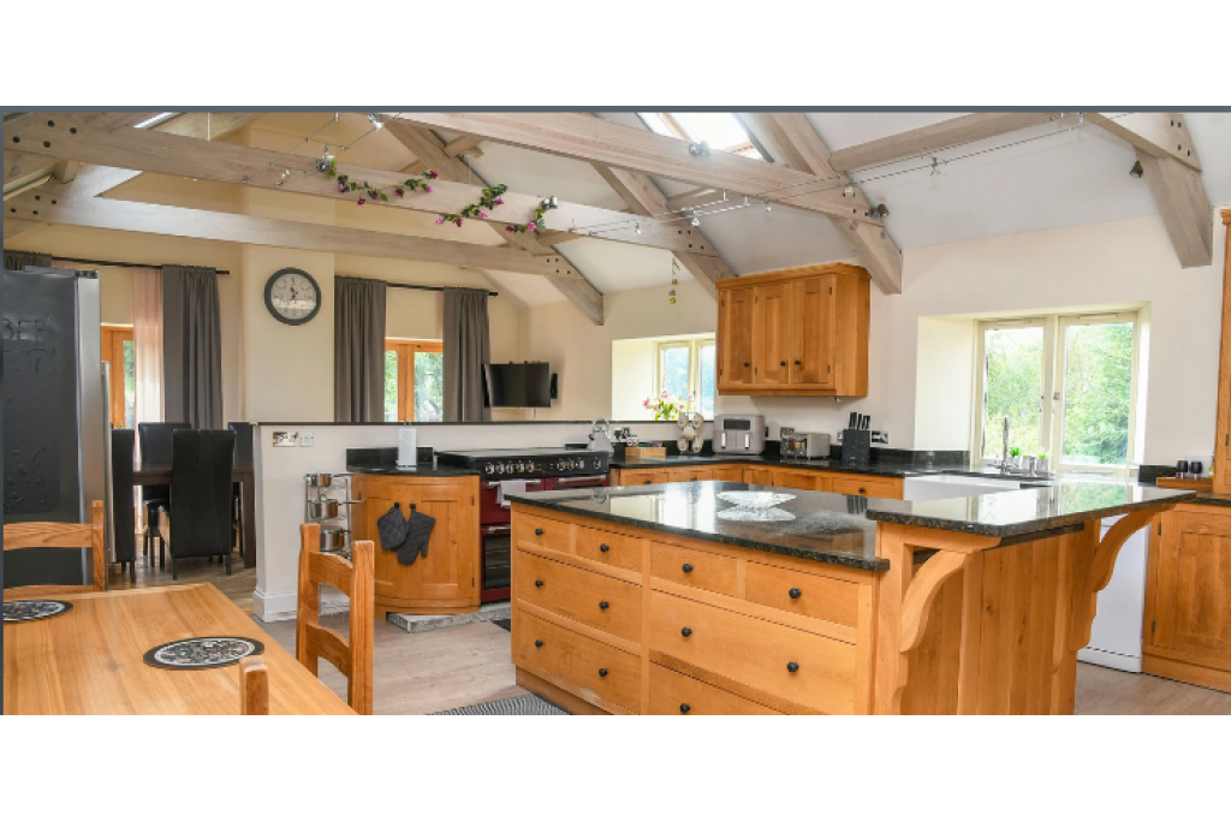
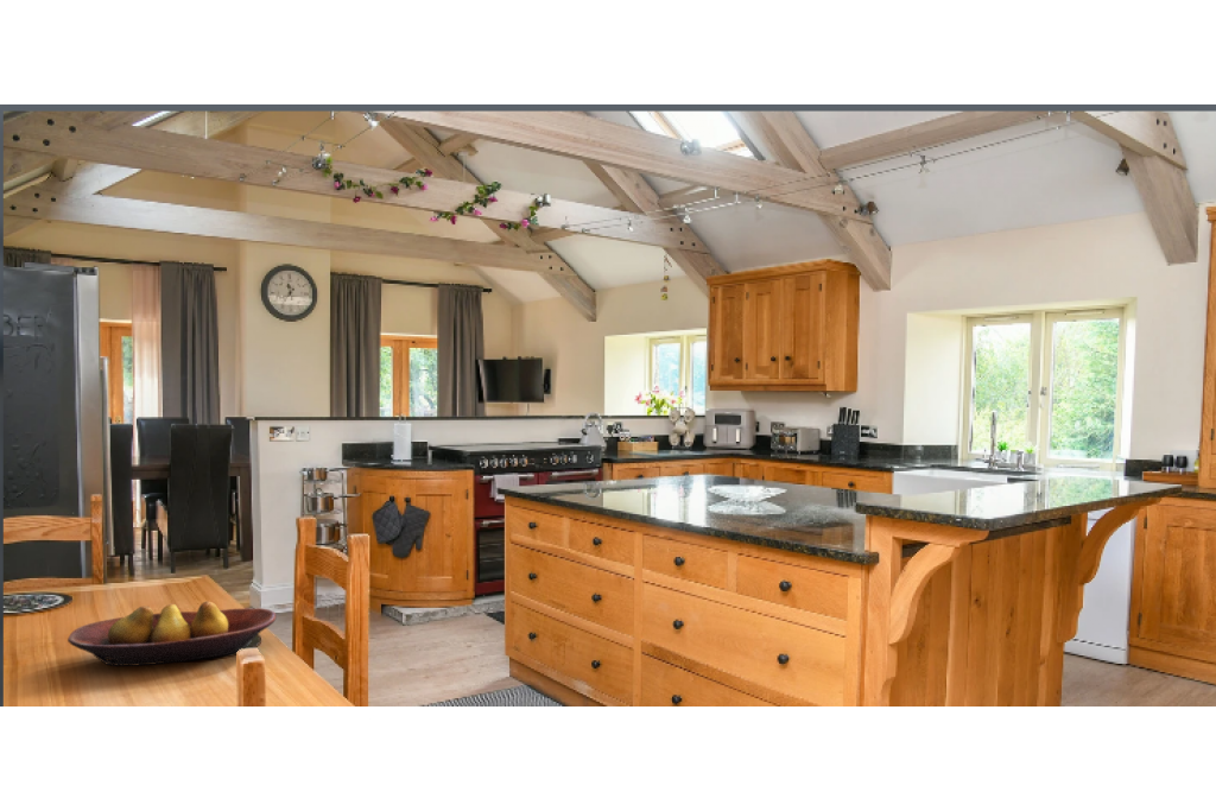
+ fruit bowl [66,600,277,667]
